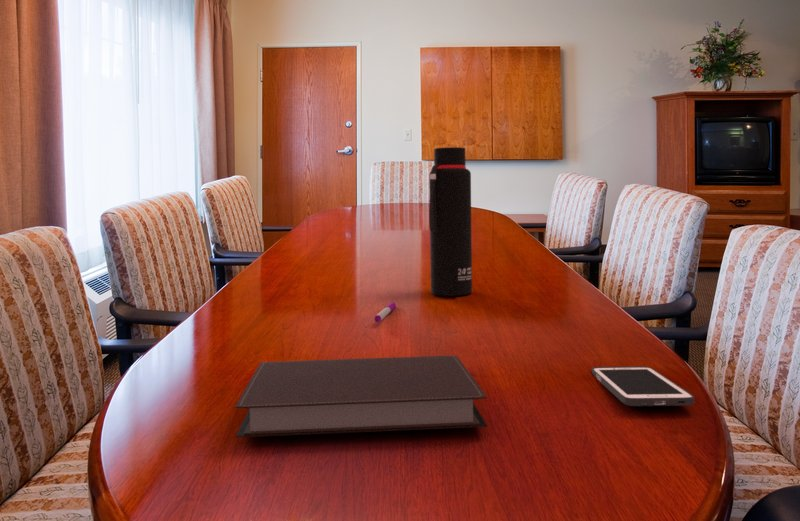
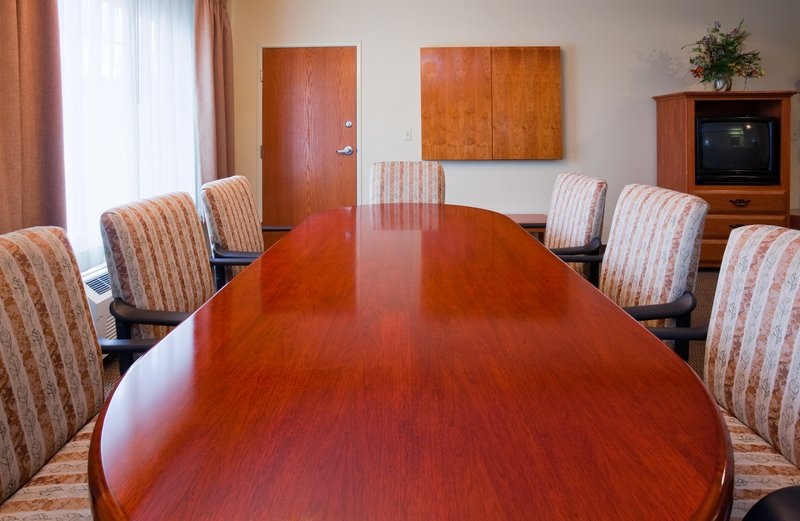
- pen [374,301,397,323]
- water bottle [428,146,473,297]
- notebook [234,354,489,438]
- cell phone [591,365,695,407]
